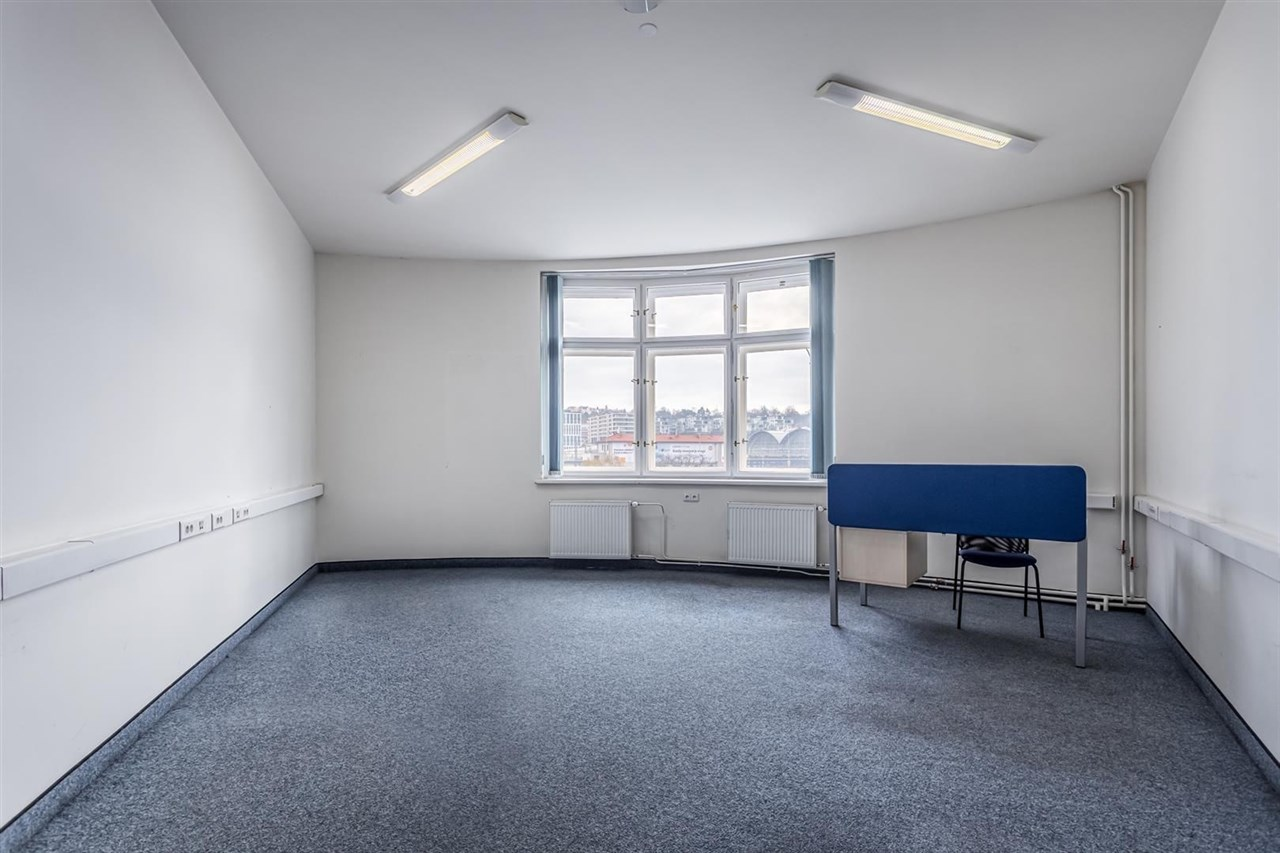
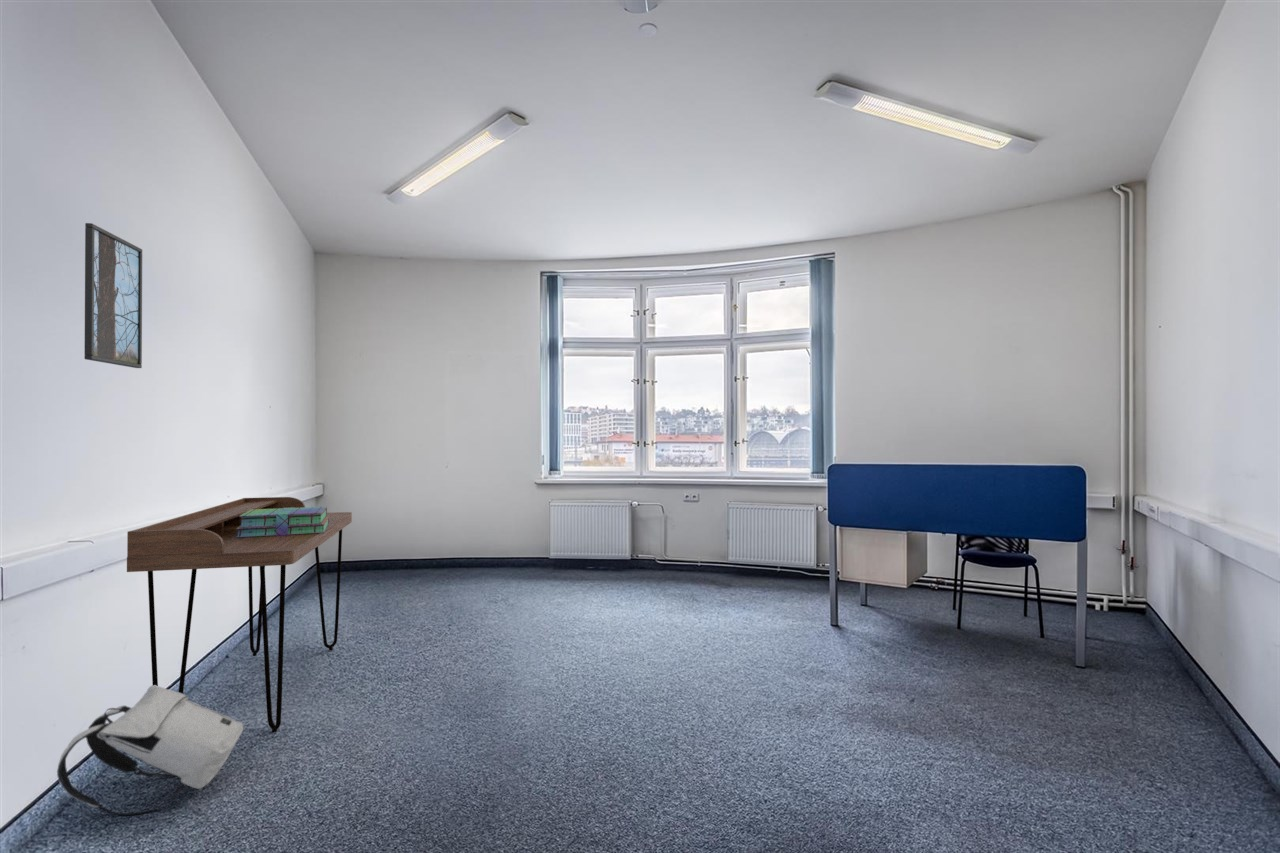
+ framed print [83,222,143,369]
+ stack of books [236,506,329,538]
+ backpack [56,685,244,817]
+ desk [126,496,353,733]
